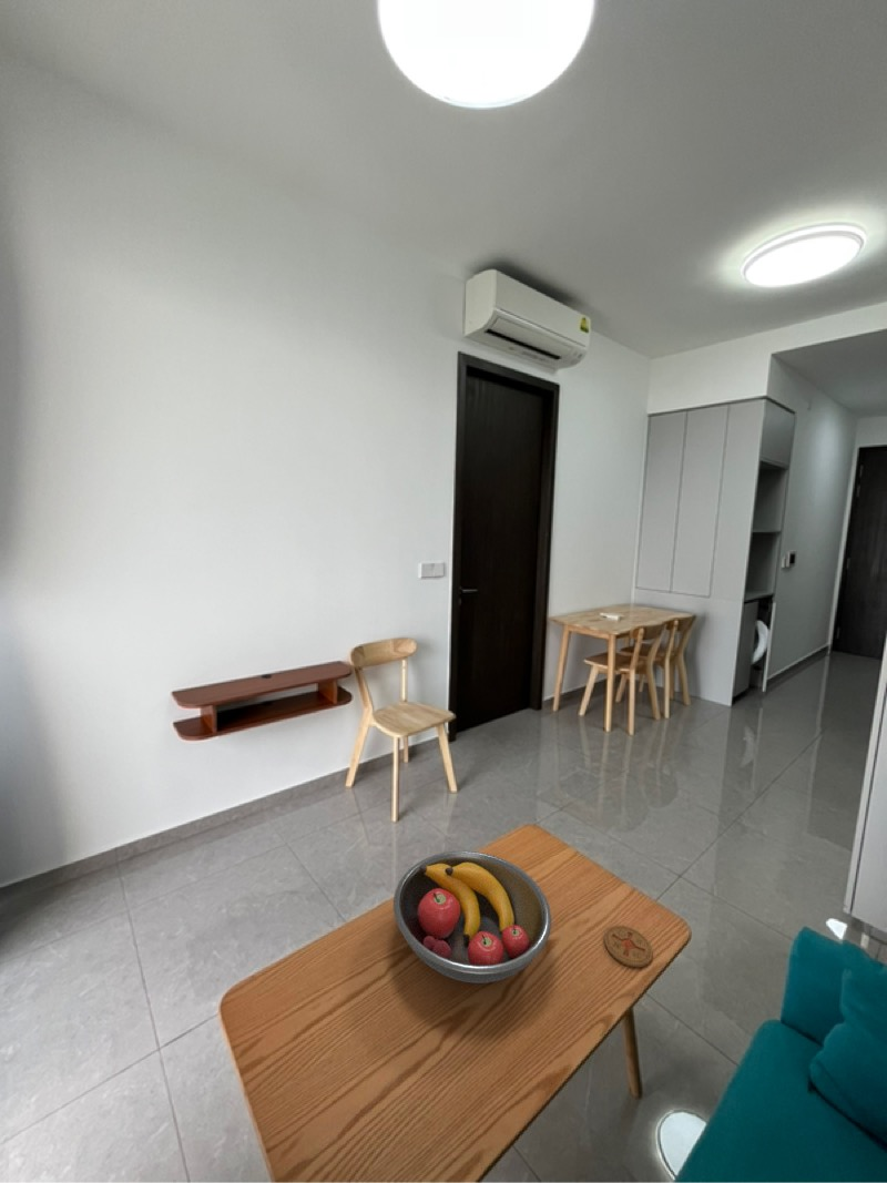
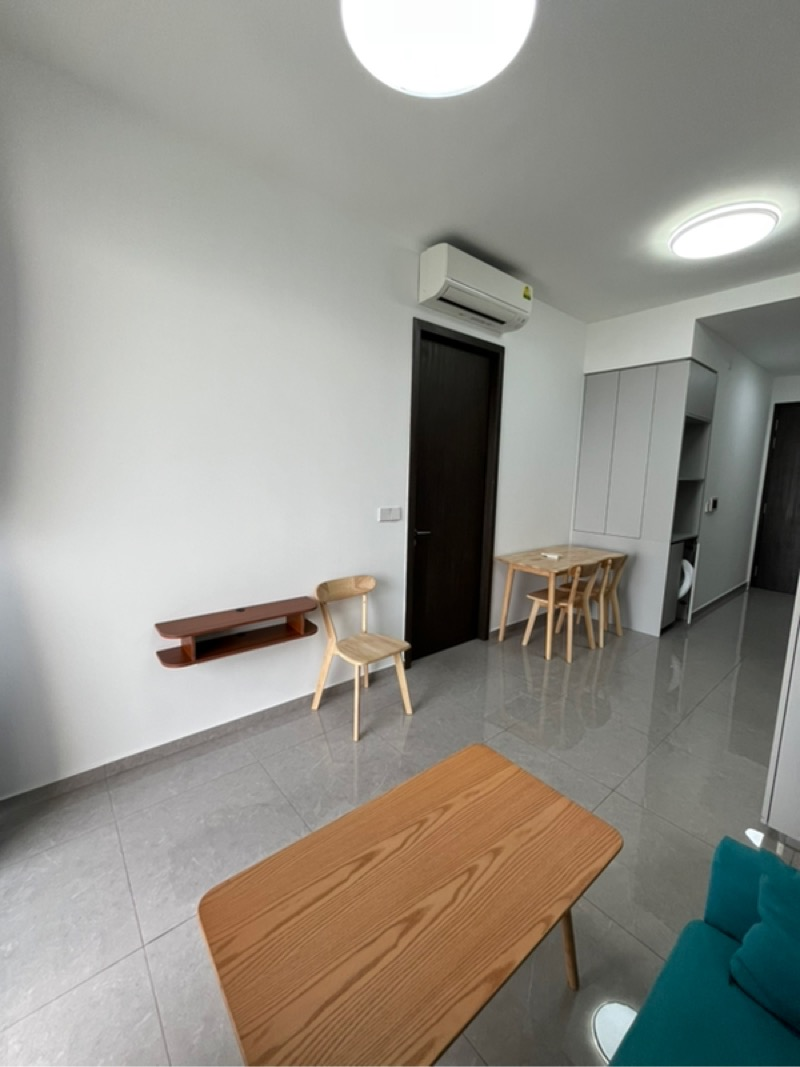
- fruit bowl [392,849,552,985]
- coaster [603,925,654,968]
